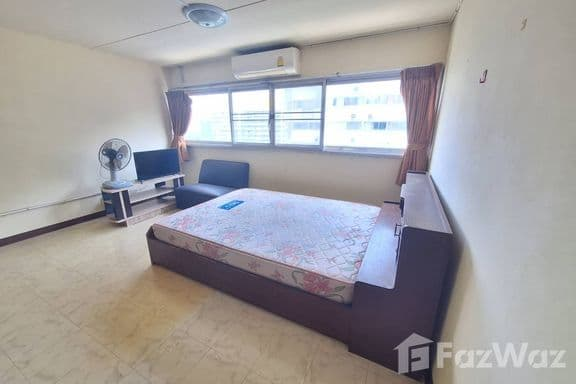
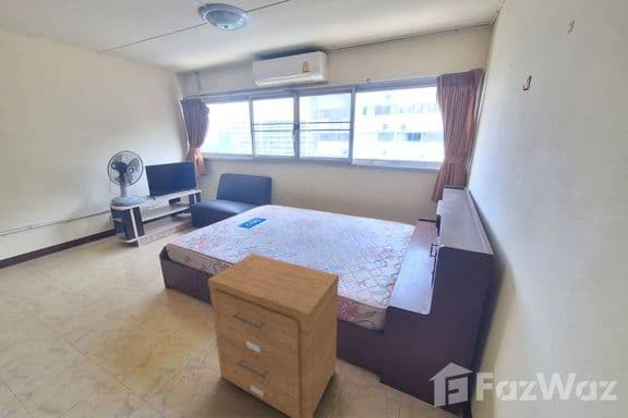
+ nightstand [207,253,340,418]
